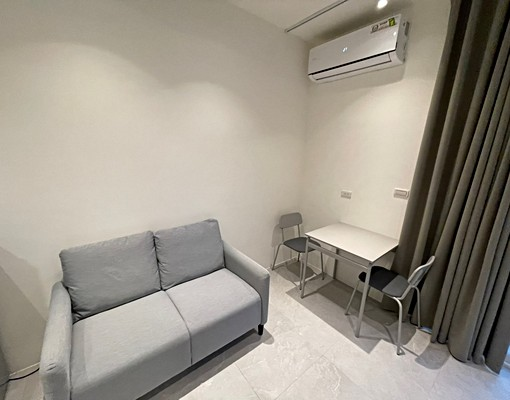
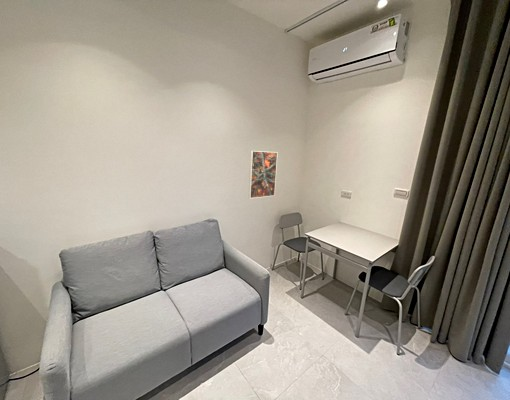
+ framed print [248,150,279,199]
